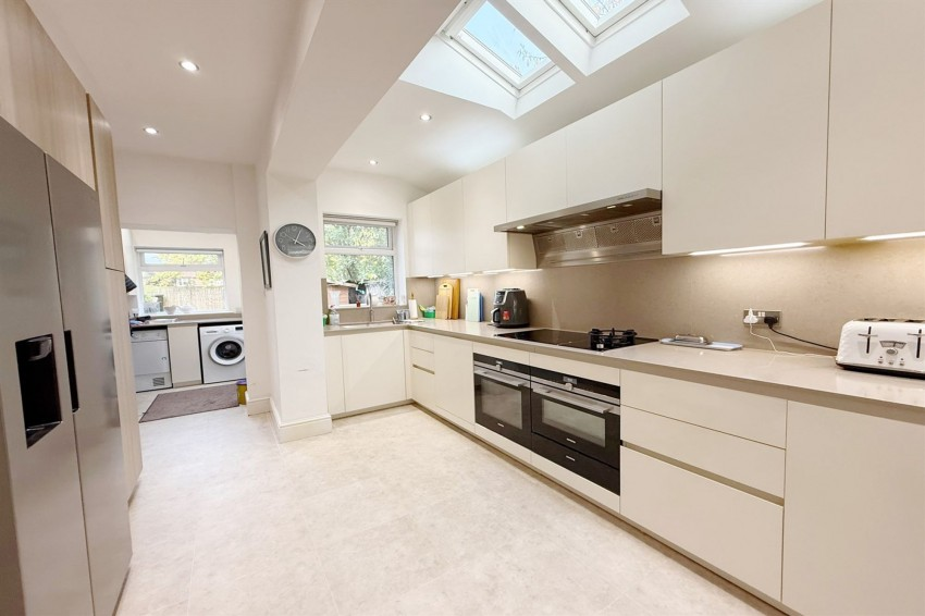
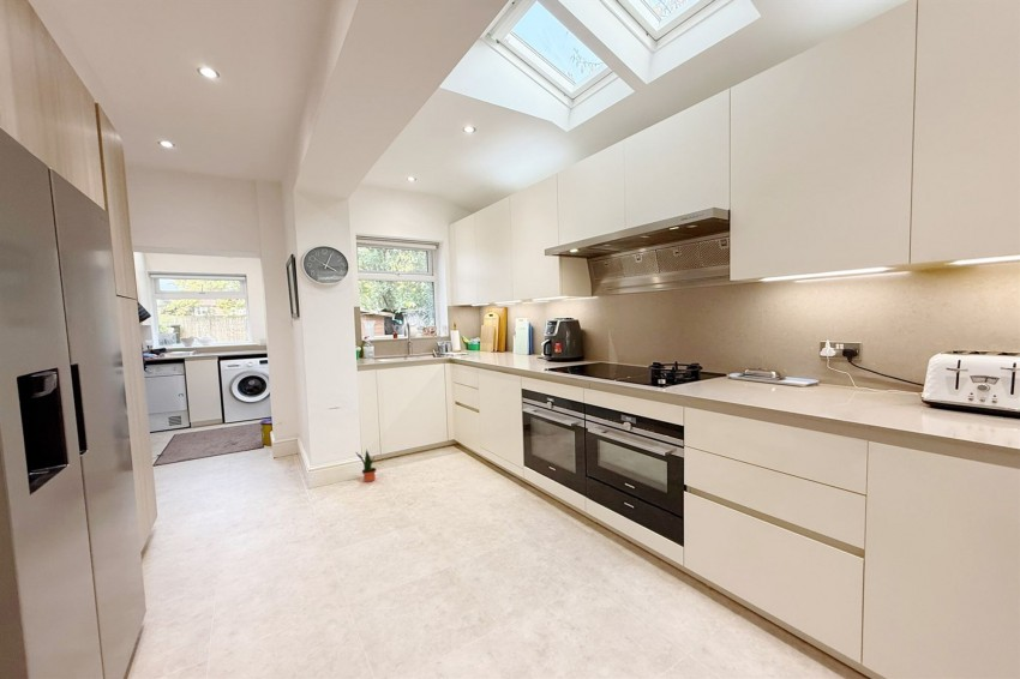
+ potted plant [354,449,377,483]
